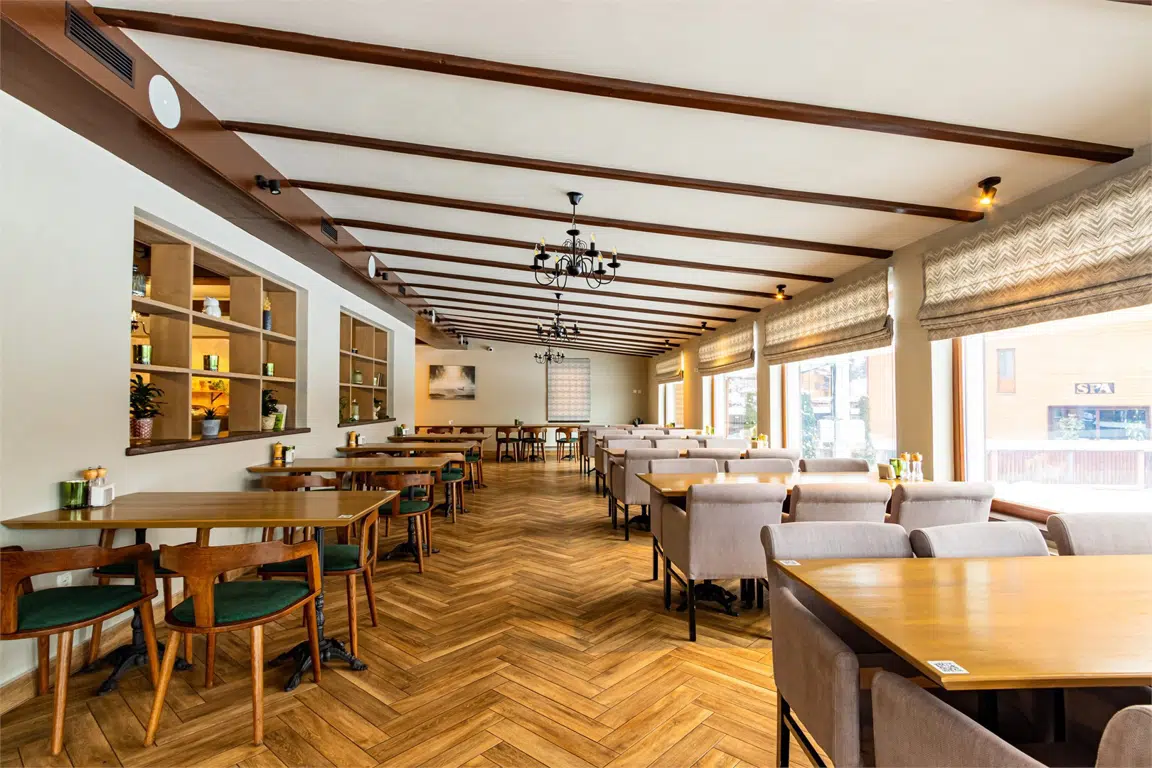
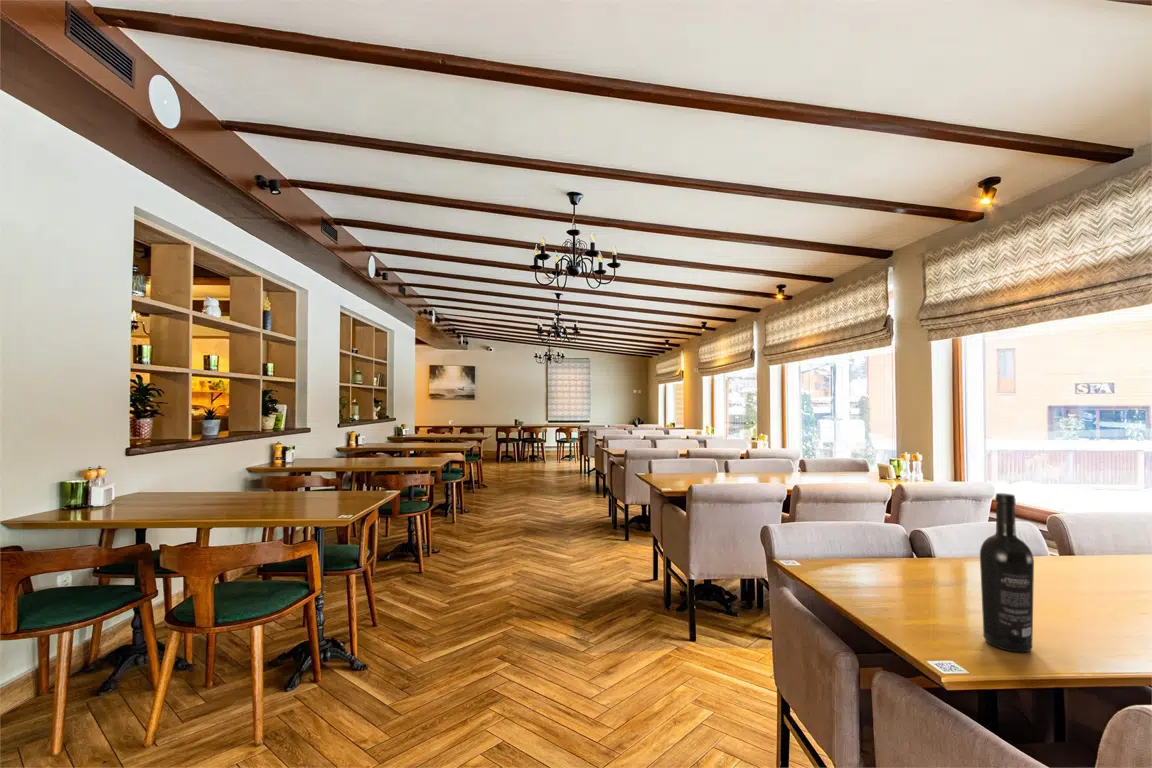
+ wine bottle [979,492,1035,653]
